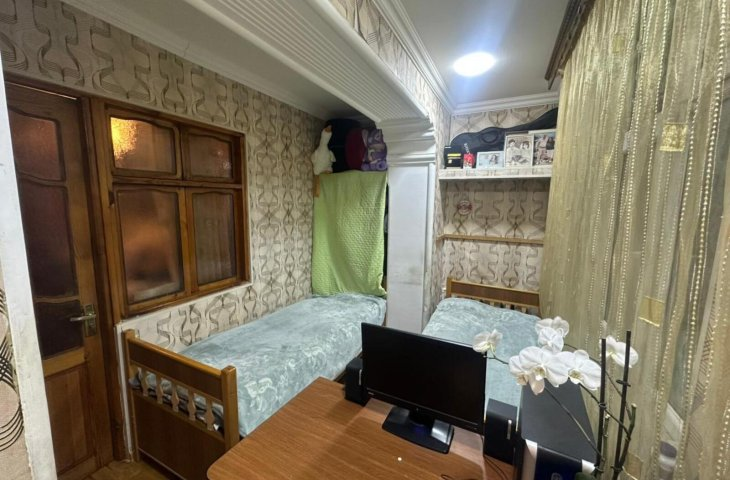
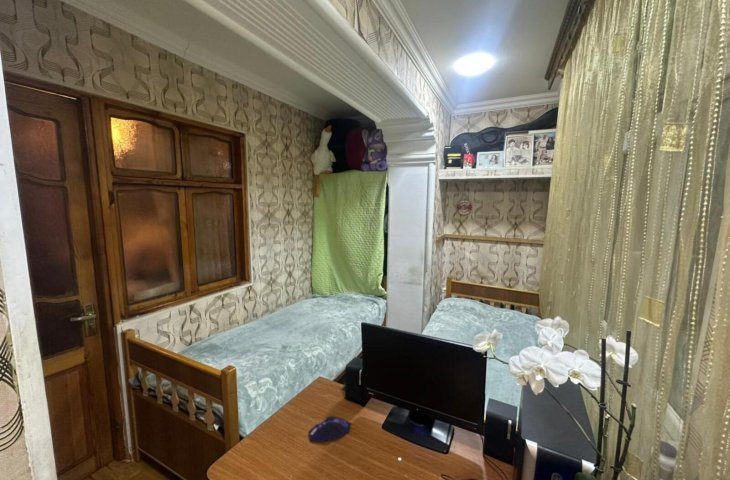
+ computer mouse [308,415,353,443]
